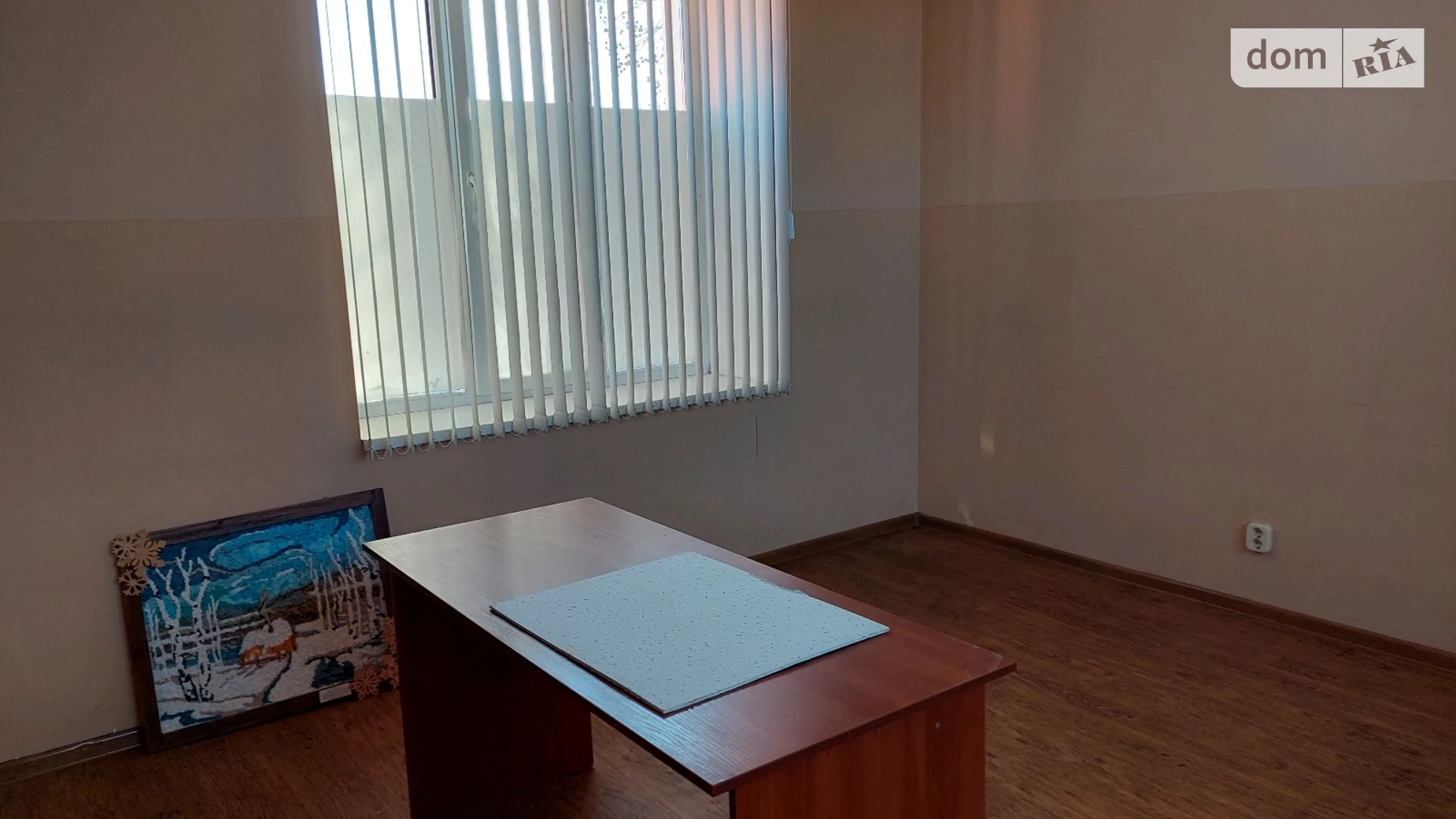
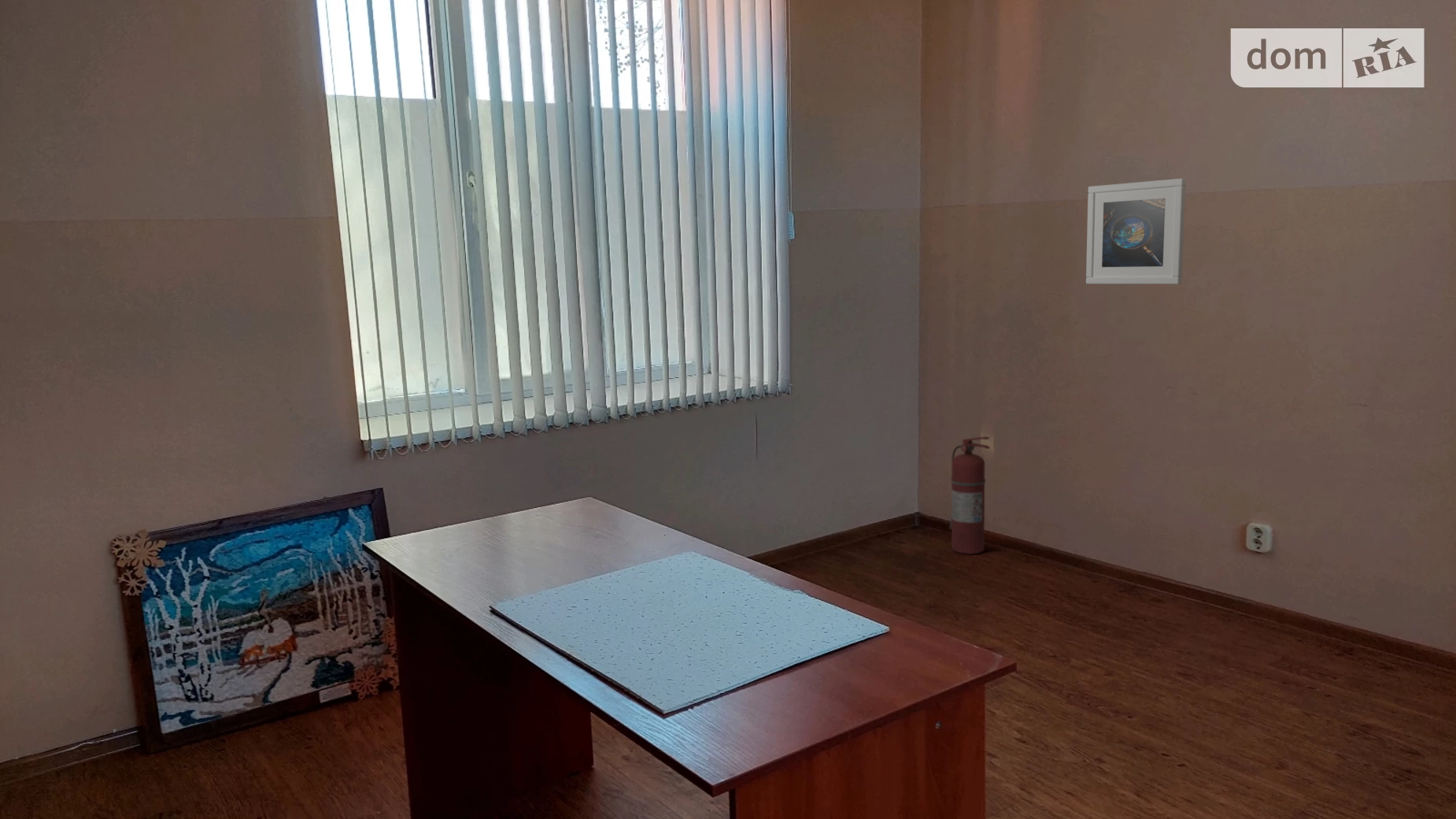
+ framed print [1085,178,1186,285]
+ fire extinguisher [949,435,991,555]
